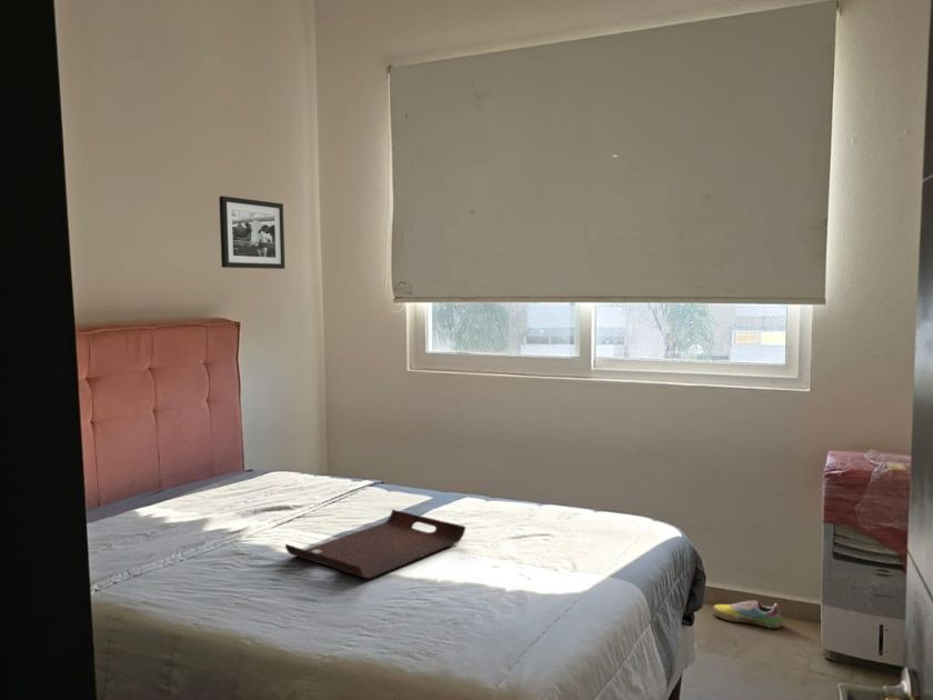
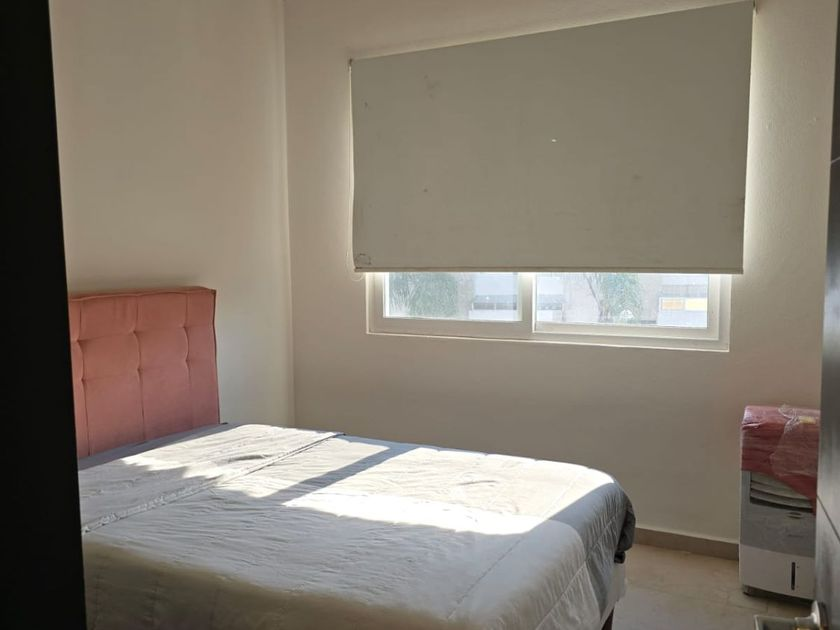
- serving tray [284,509,466,580]
- picture frame [218,194,285,270]
- shoe [711,599,783,629]
